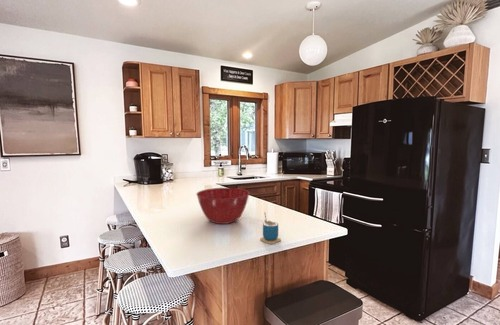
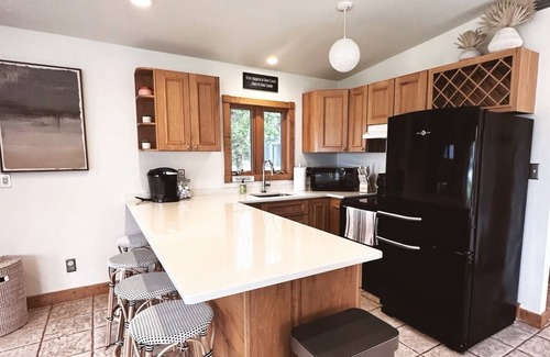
- cup [259,211,282,245]
- mixing bowl [195,187,251,225]
